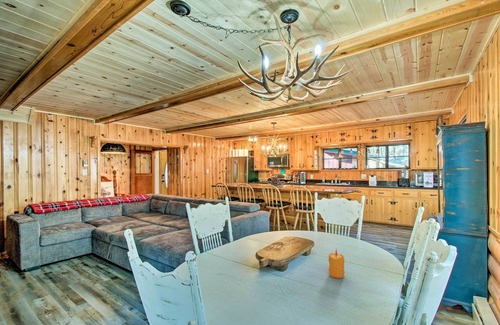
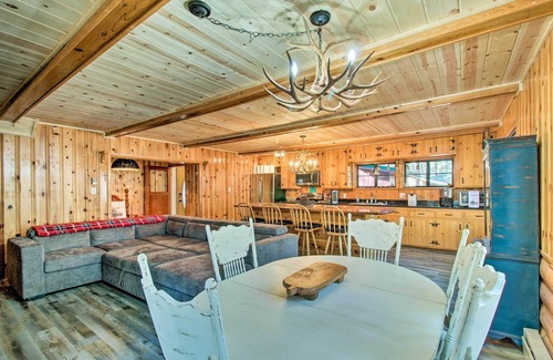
- candle [327,248,345,279]
